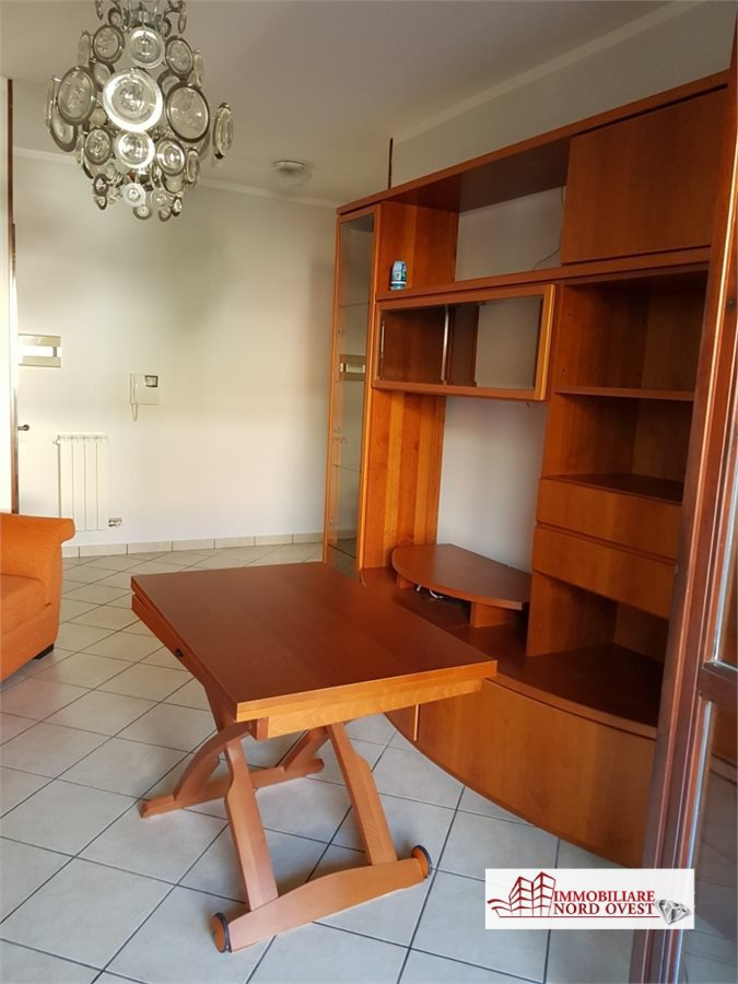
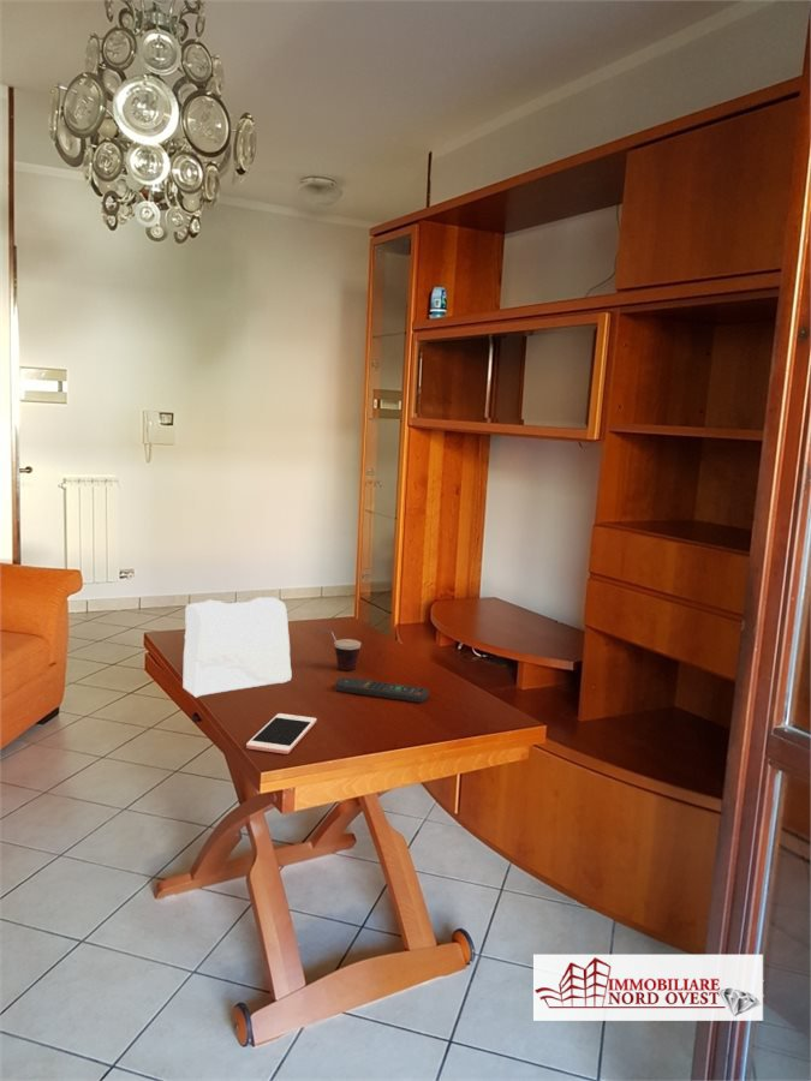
+ cheese [181,596,293,699]
+ remote control [335,676,429,704]
+ cell phone [245,712,317,755]
+ cup [316,627,362,671]
